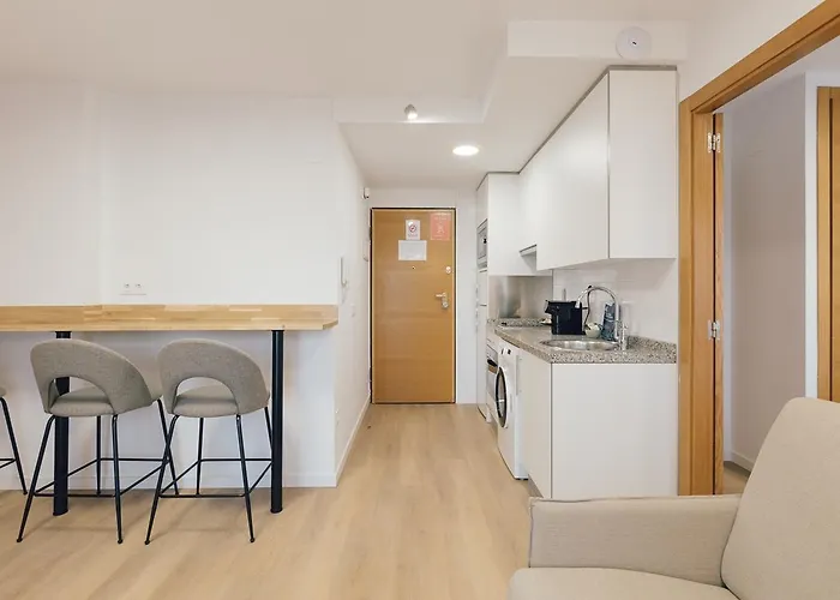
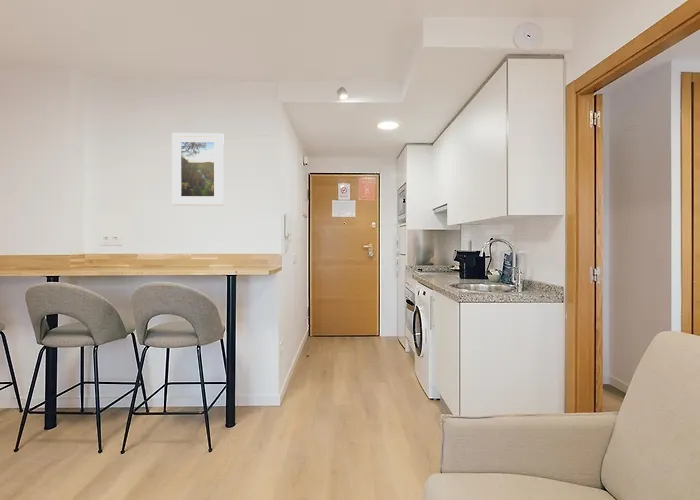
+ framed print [171,132,225,206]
